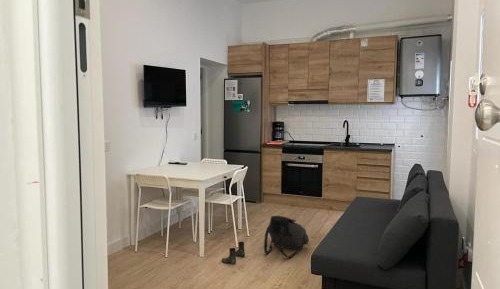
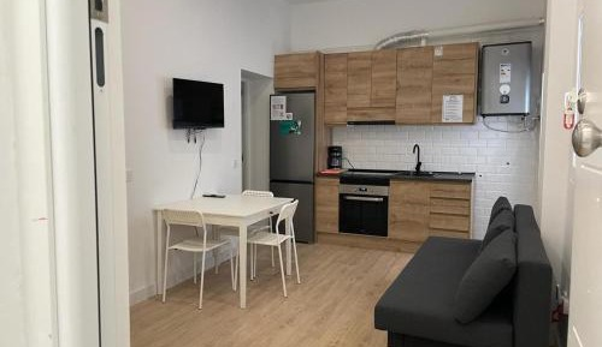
- boots [220,241,246,265]
- backpack [263,215,310,259]
